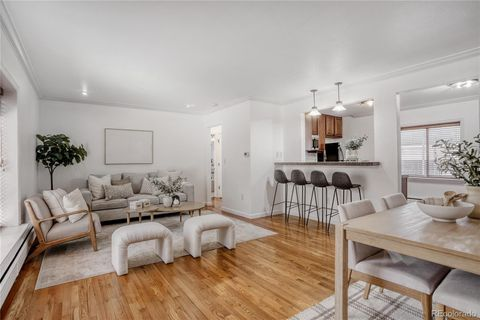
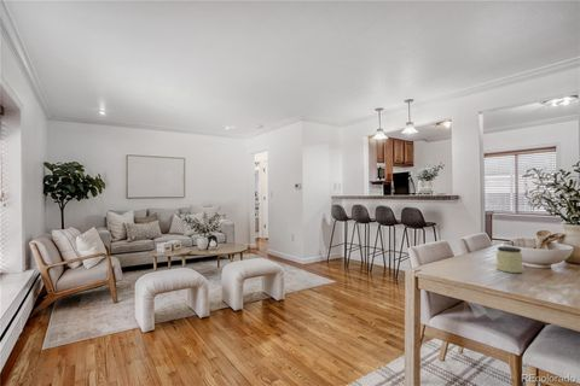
+ jar [495,246,523,274]
